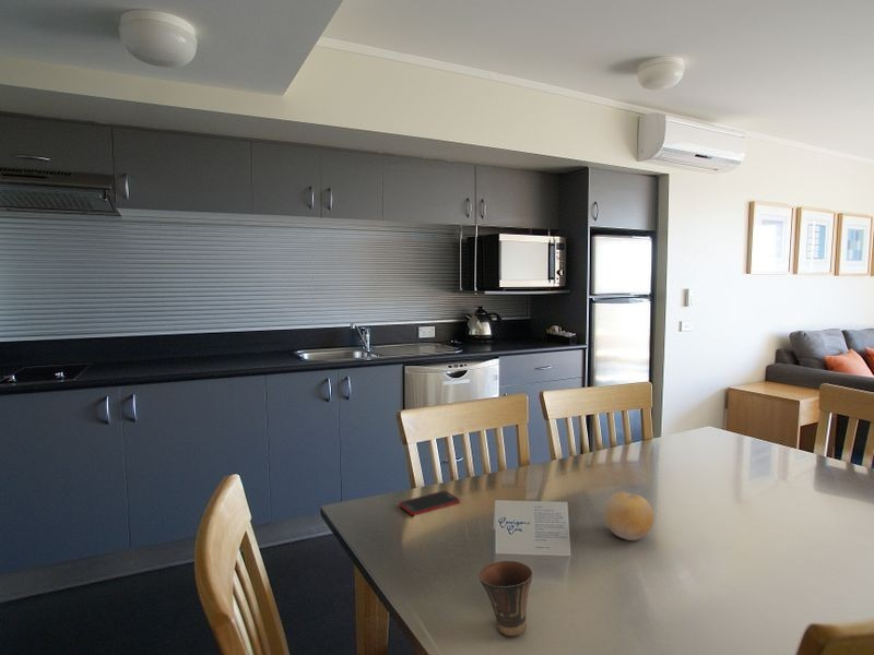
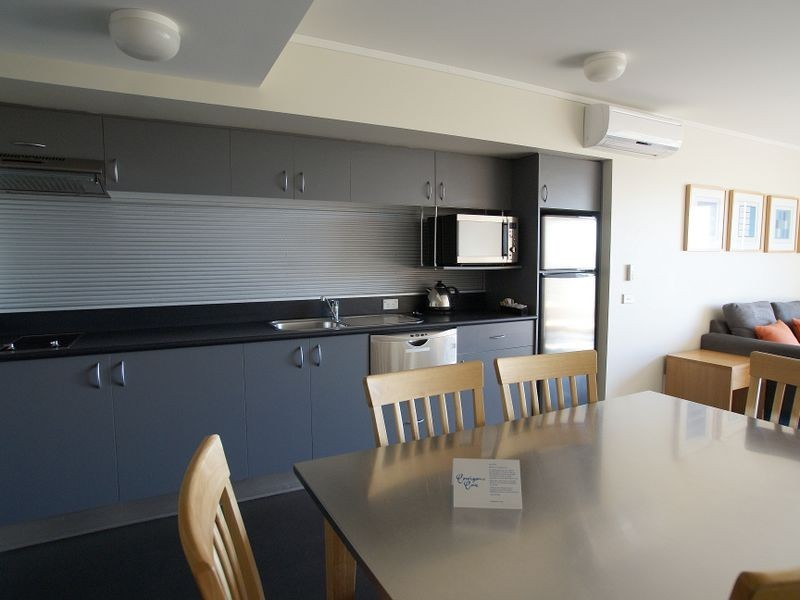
- cup [477,560,533,638]
- cell phone [399,490,461,516]
- fruit [603,490,654,541]
